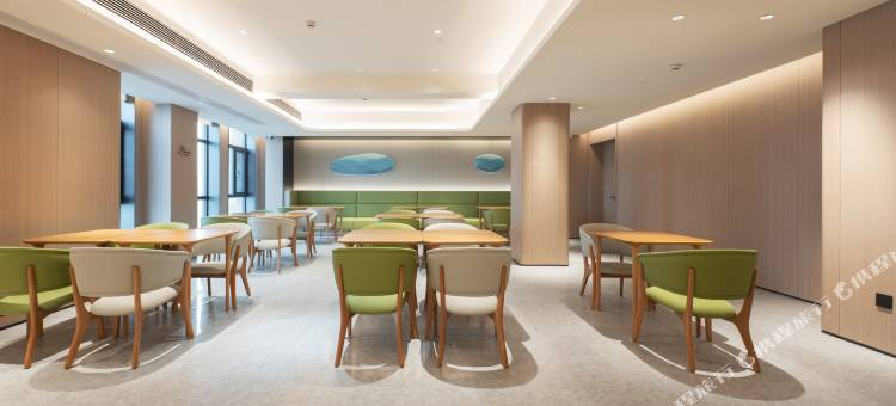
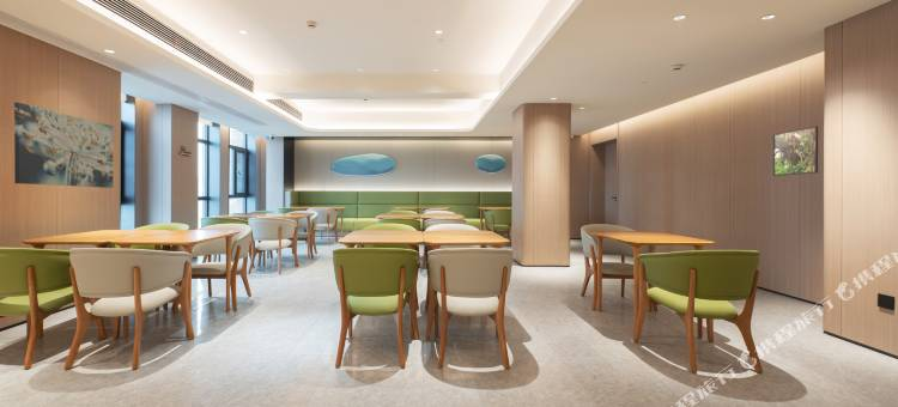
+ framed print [772,124,819,177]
+ wall art [13,102,114,189]
